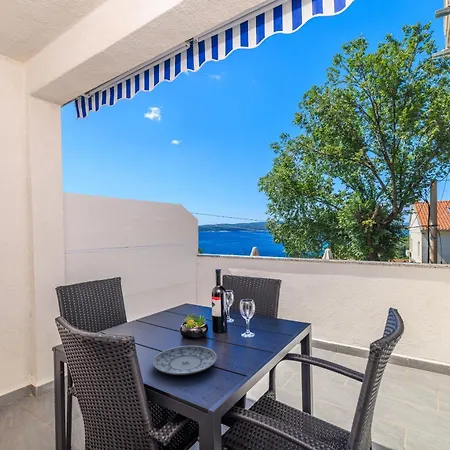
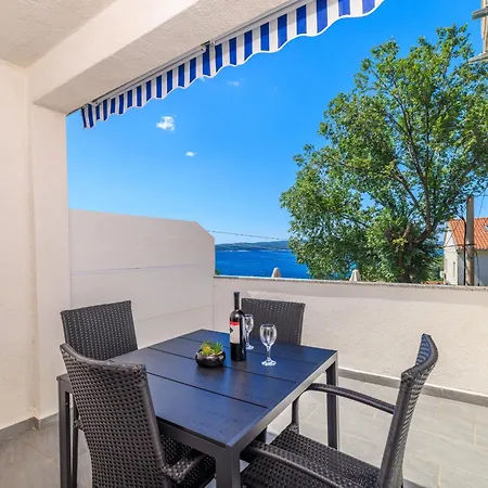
- plate [152,345,218,376]
